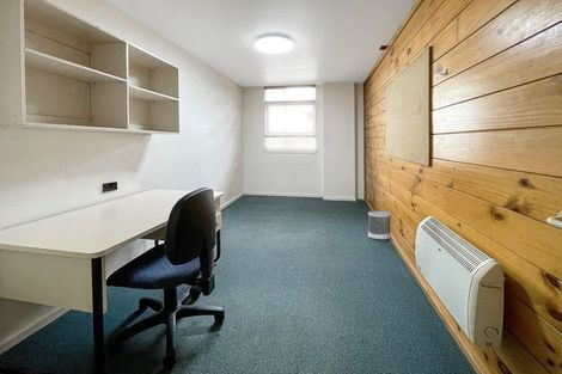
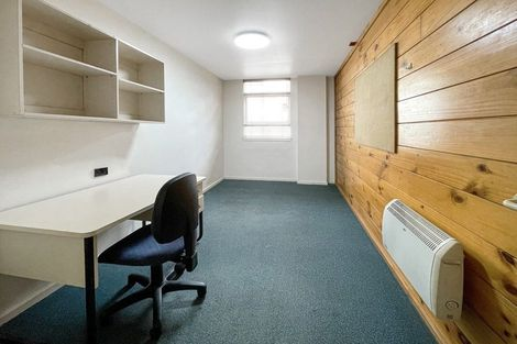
- wastebasket [367,210,392,240]
